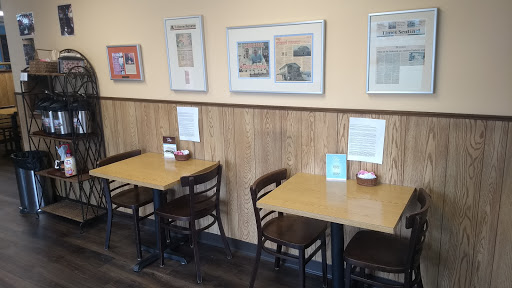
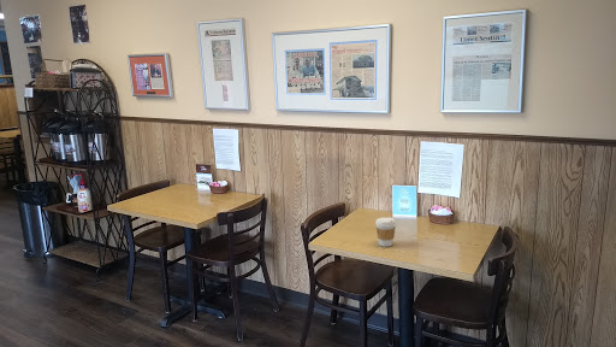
+ coffee cup [374,217,397,248]
